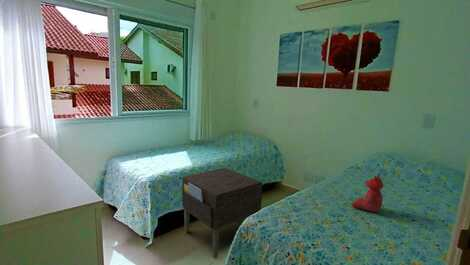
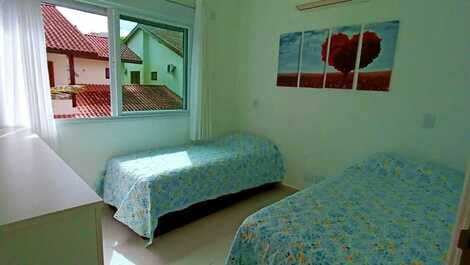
- stuffed bear [350,172,384,213]
- nightstand [181,167,263,259]
